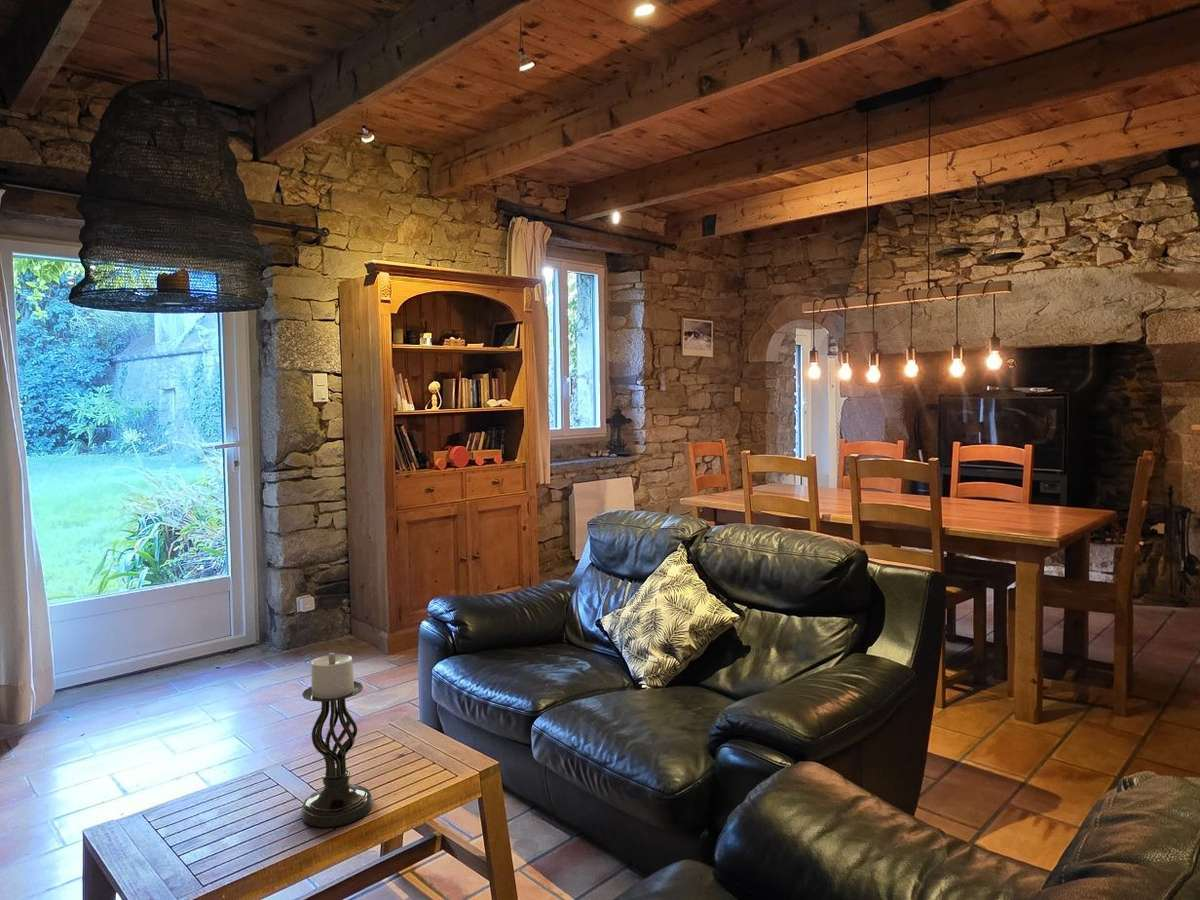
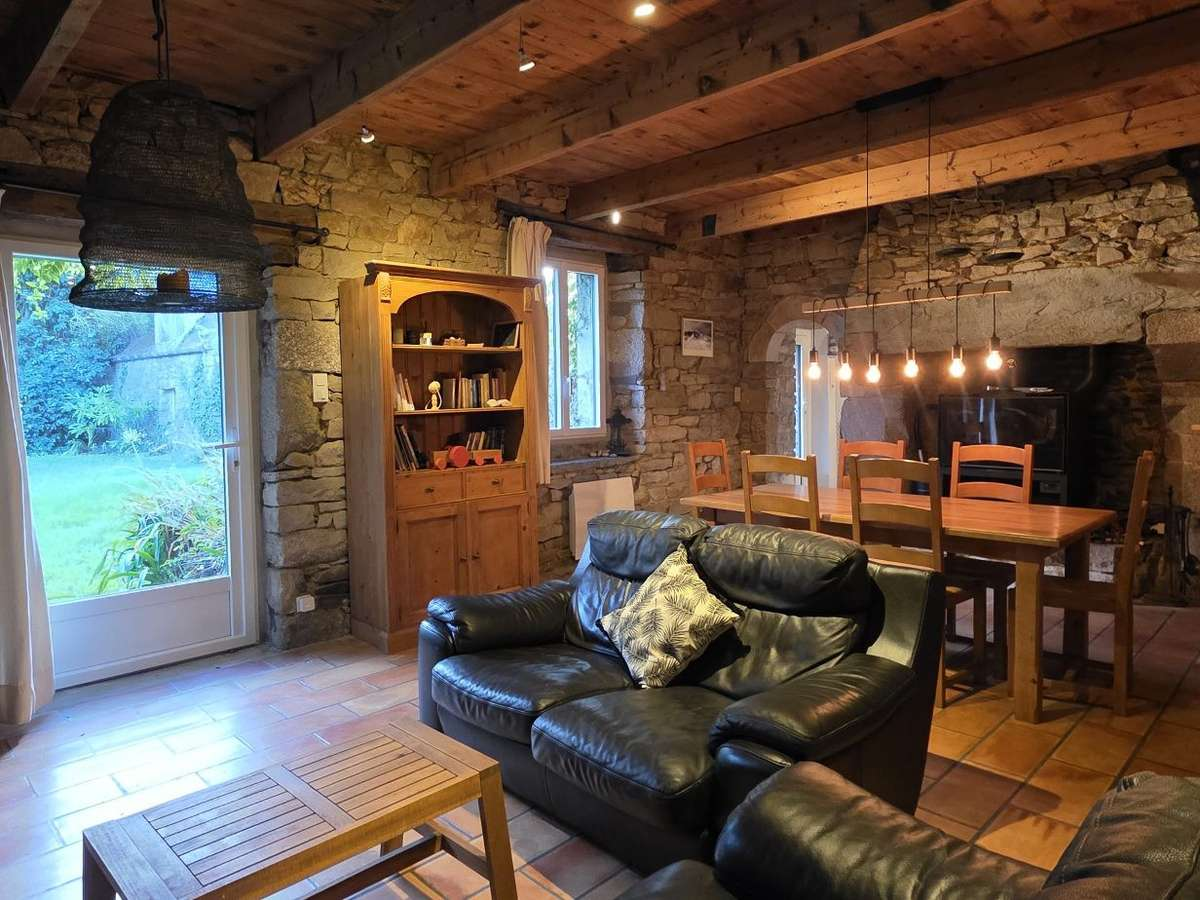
- candle holder [300,652,374,828]
